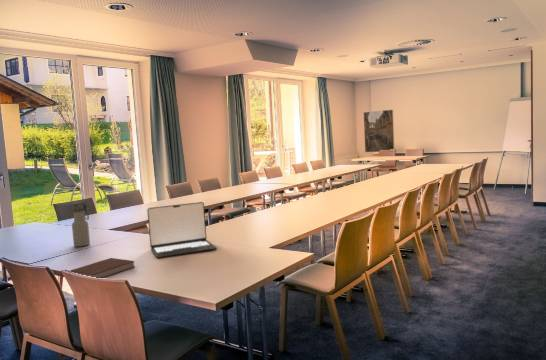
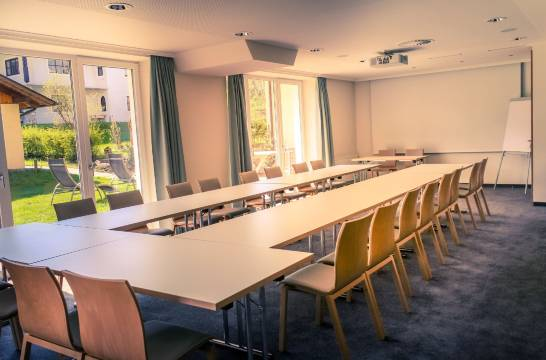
- notebook [69,257,136,279]
- water bottle [71,201,91,248]
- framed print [362,109,396,153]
- laptop [146,201,218,259]
